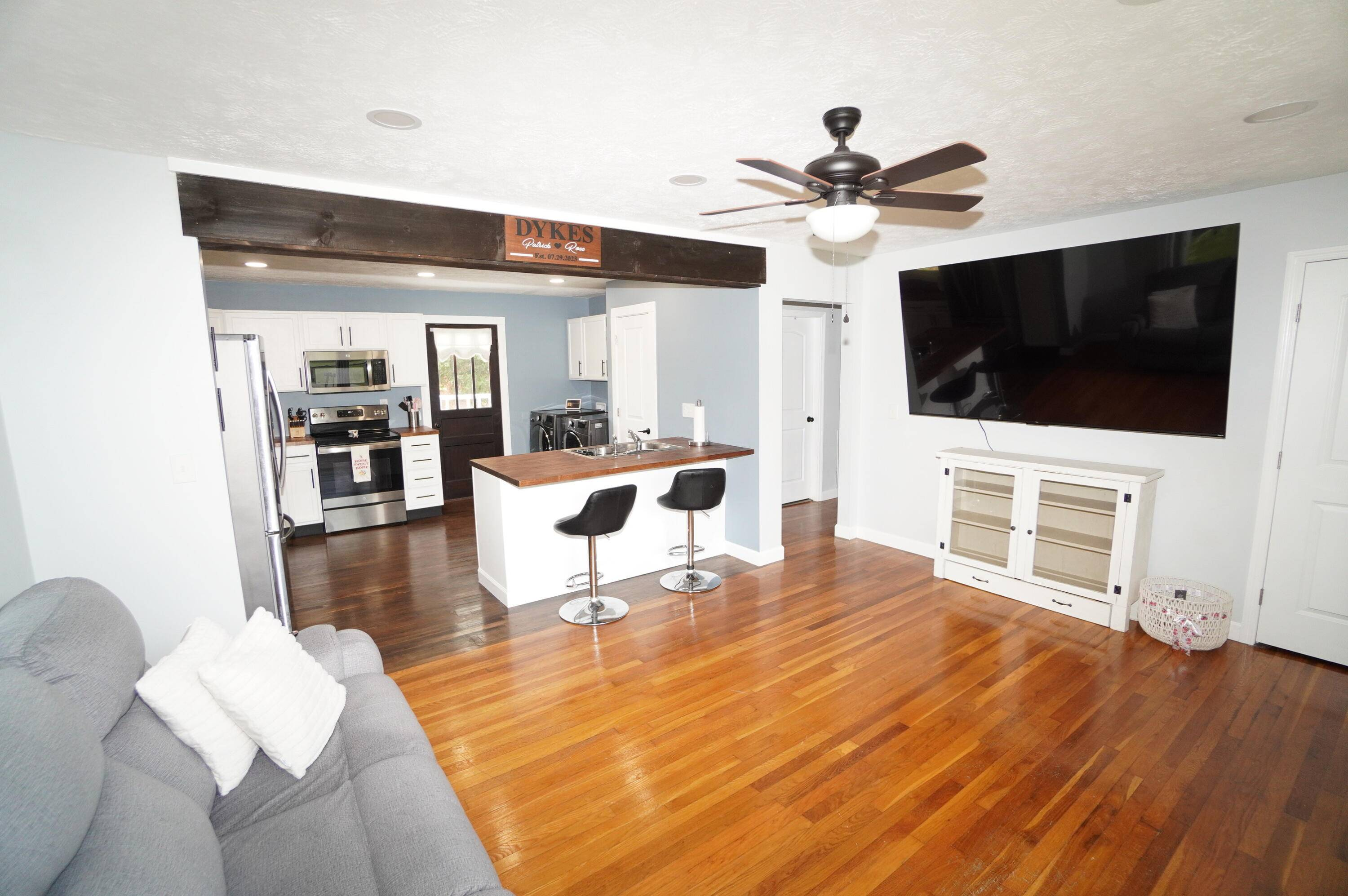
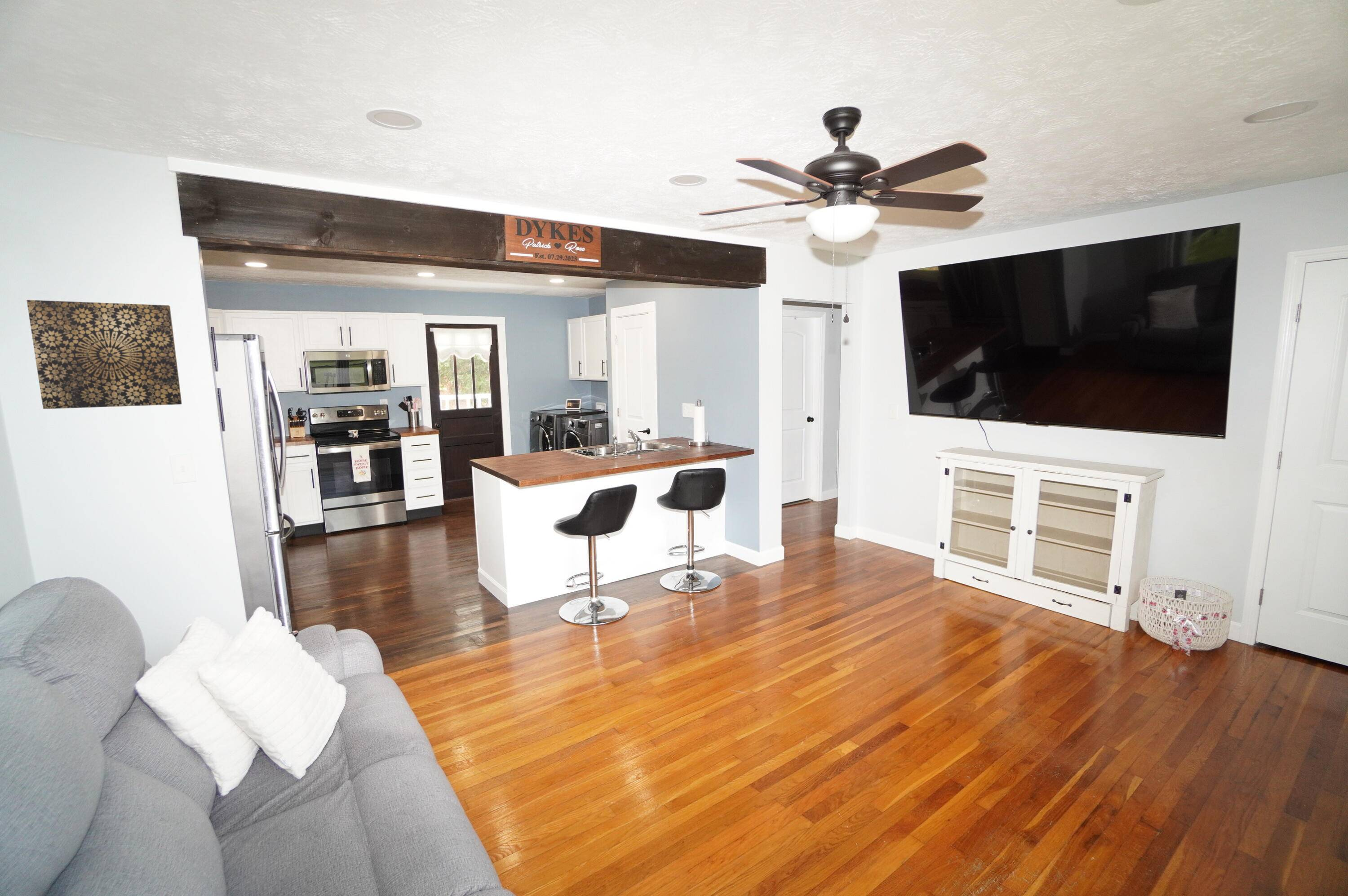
+ wall art [26,299,182,409]
